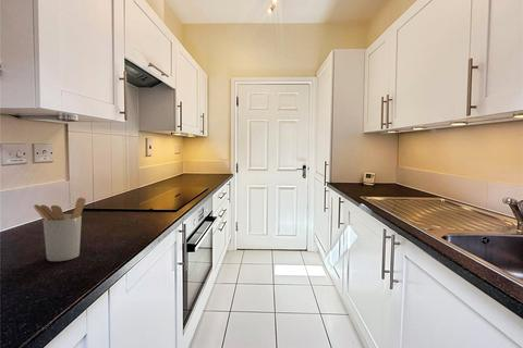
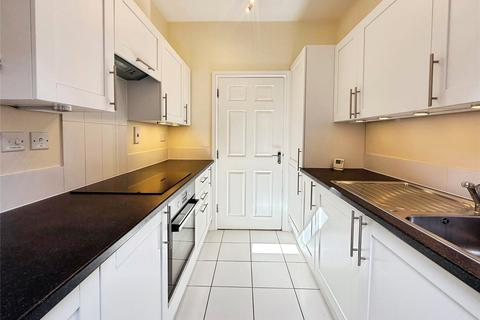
- utensil holder [33,197,86,262]
